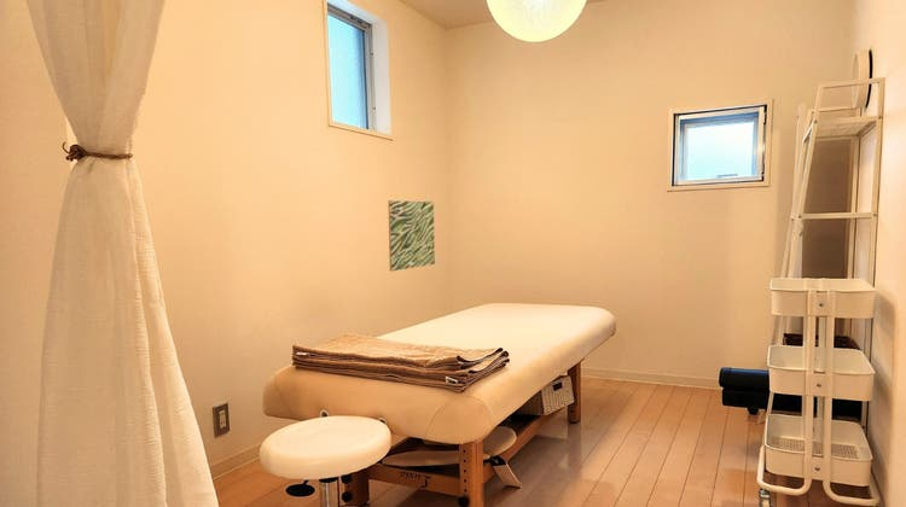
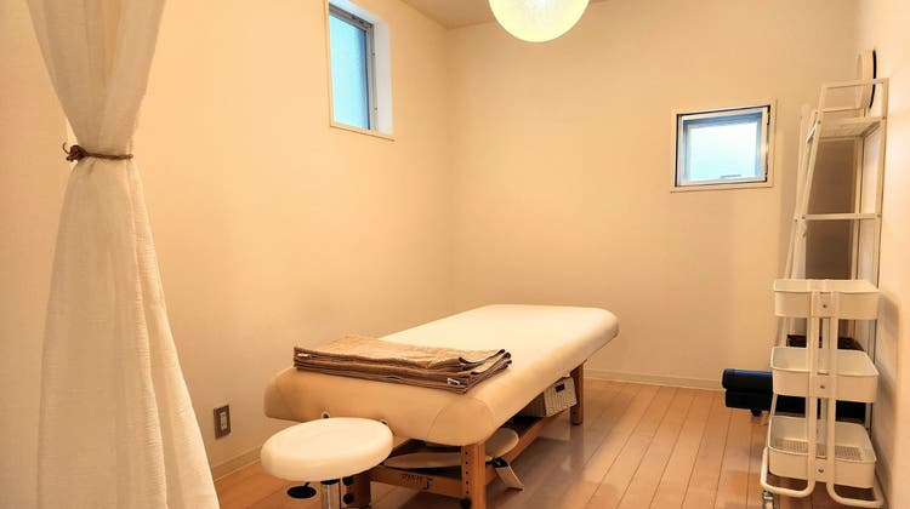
- wall art [387,199,436,273]
